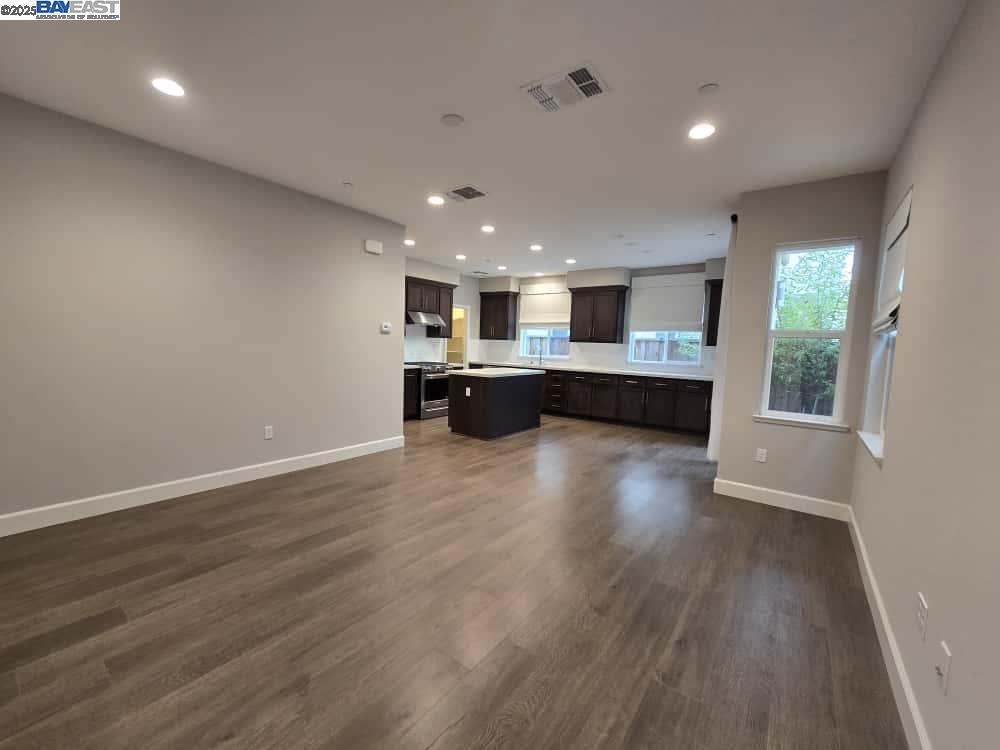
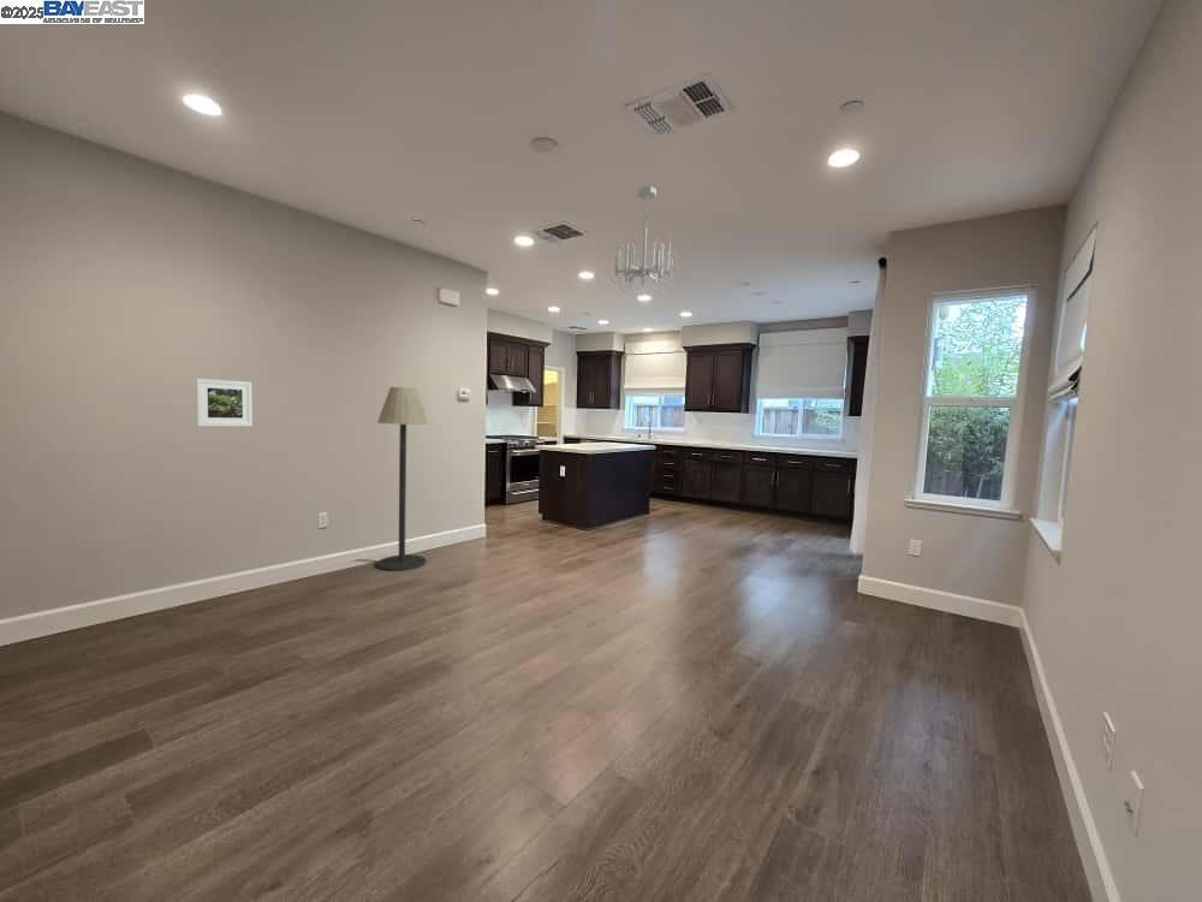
+ floor lamp [376,386,429,572]
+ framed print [195,378,254,427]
+ chandelier [608,185,679,296]
